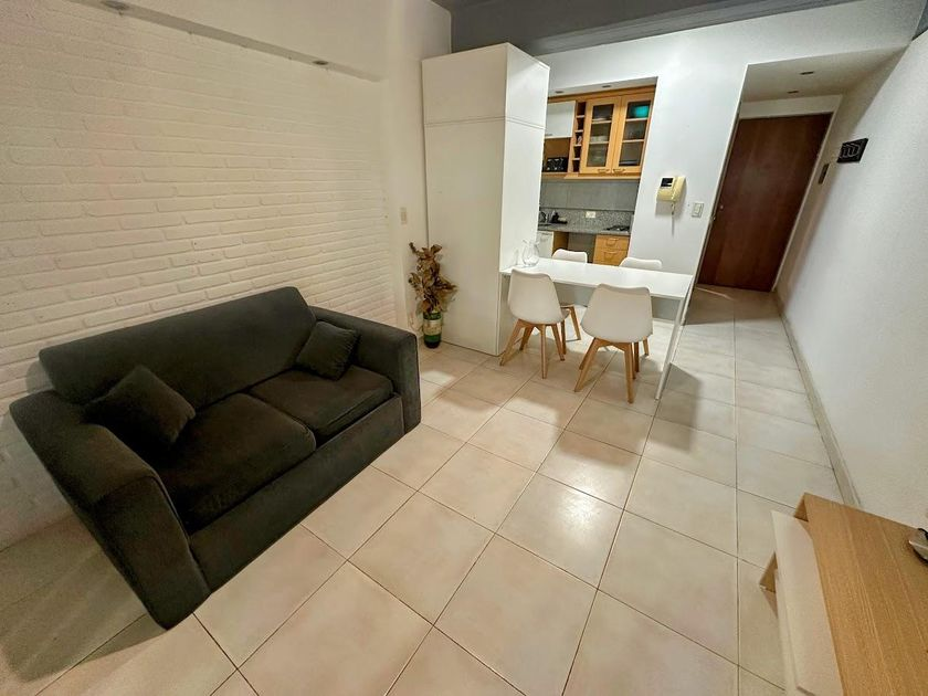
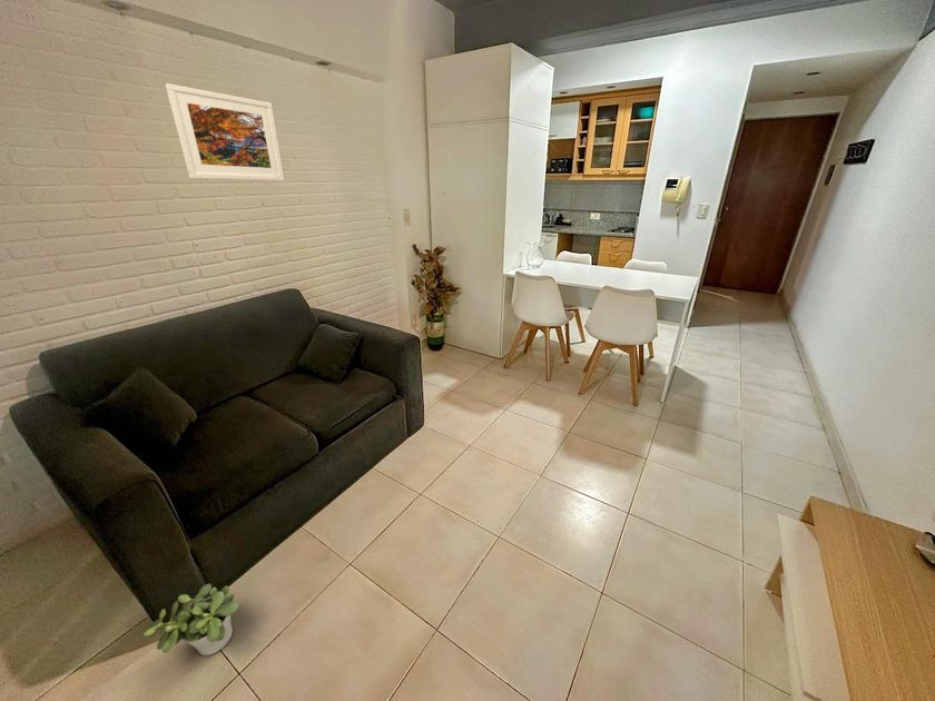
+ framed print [165,82,285,181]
+ potted plant [142,583,239,656]
